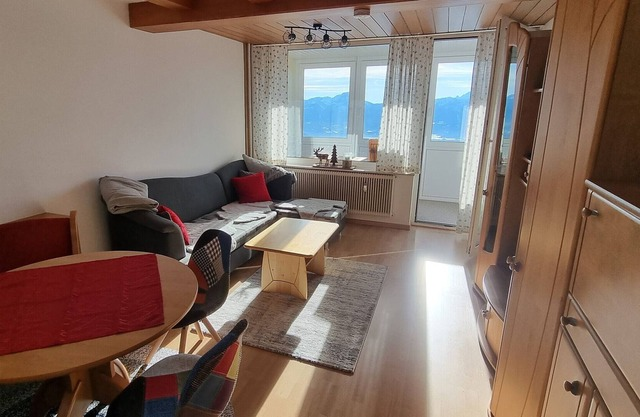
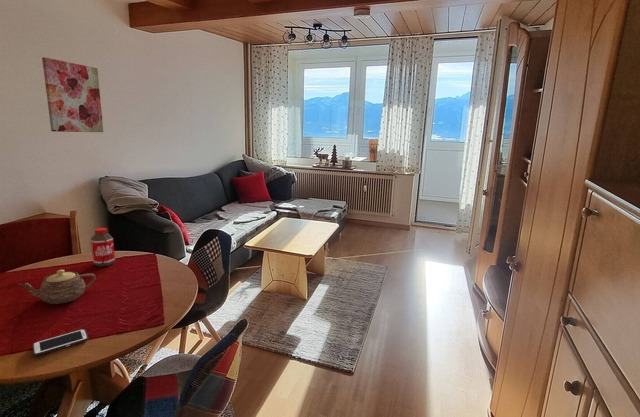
+ wall art [41,57,104,133]
+ bottle [90,227,116,267]
+ cell phone [32,328,89,357]
+ teapot [18,269,96,305]
